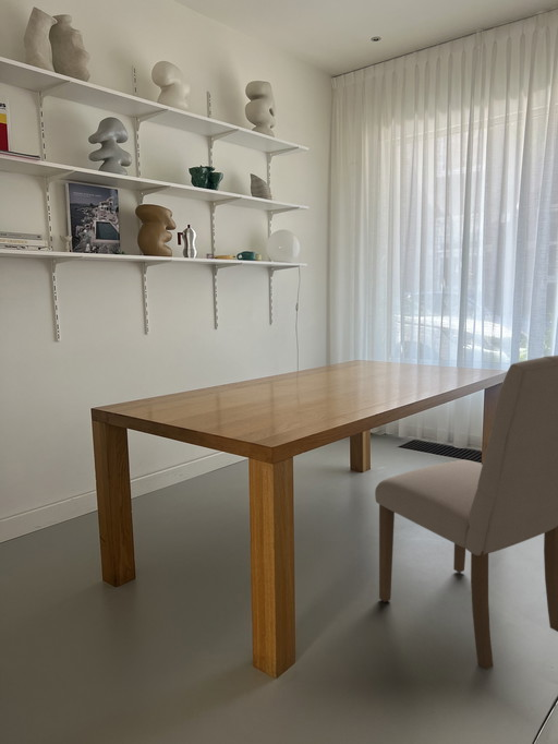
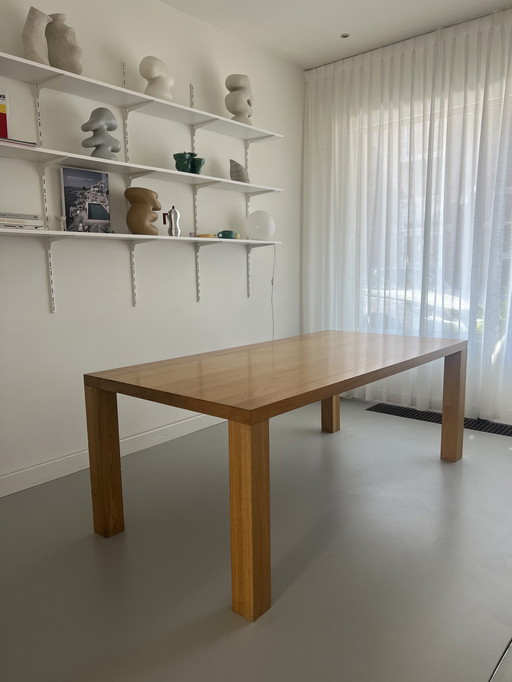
- dining chair [374,355,558,671]
